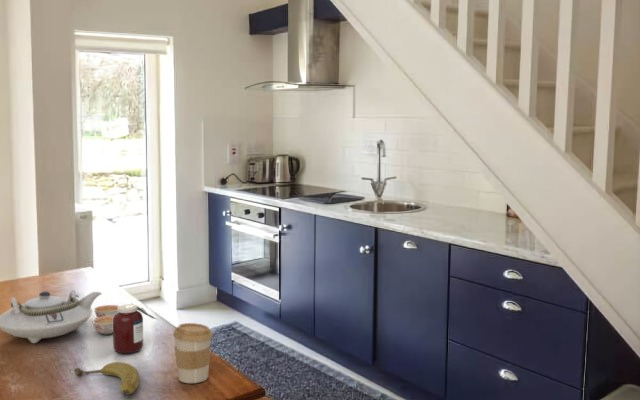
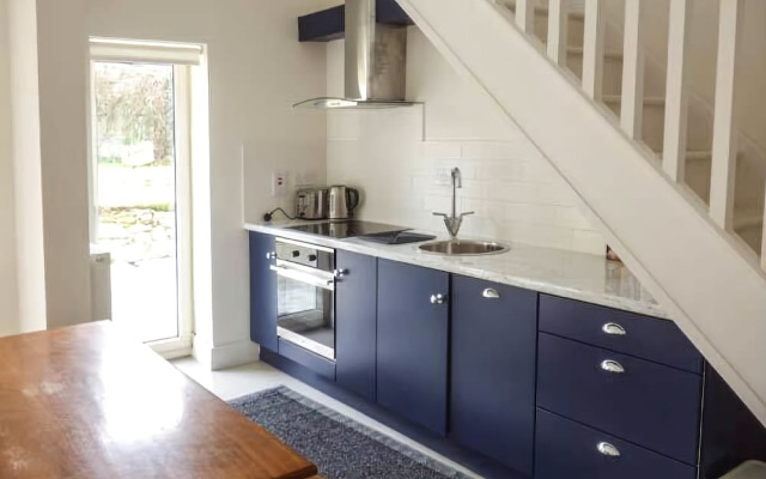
- coffee cup [172,322,214,384]
- fruit [73,361,140,396]
- jar [112,302,159,354]
- teapot [0,289,120,344]
